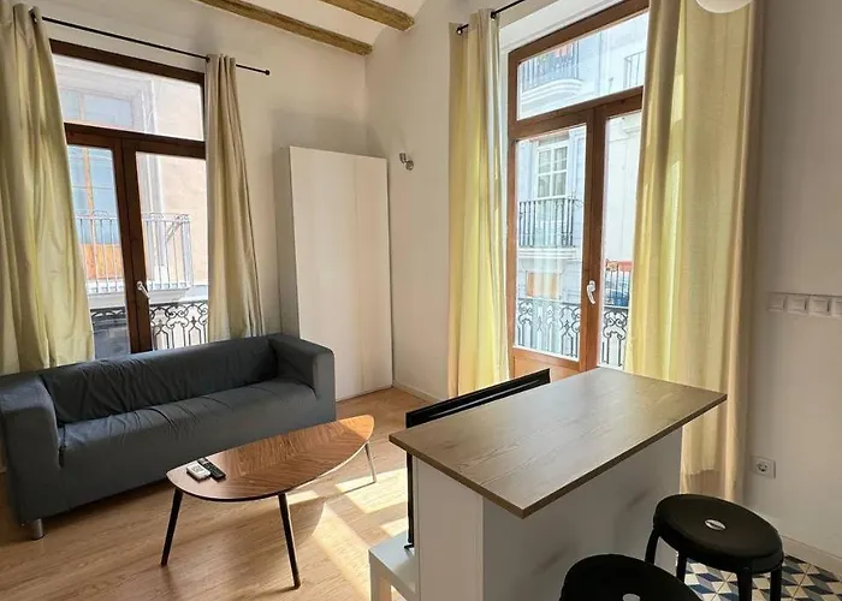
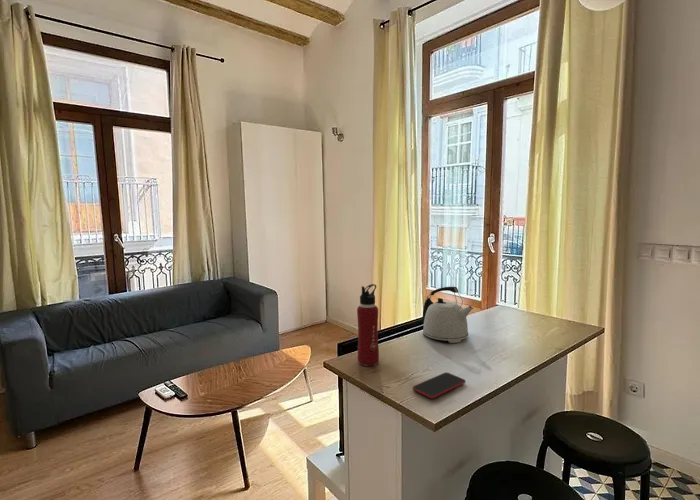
+ smartphone [412,372,467,400]
+ kettle [422,286,474,344]
+ water bottle [356,283,380,367]
